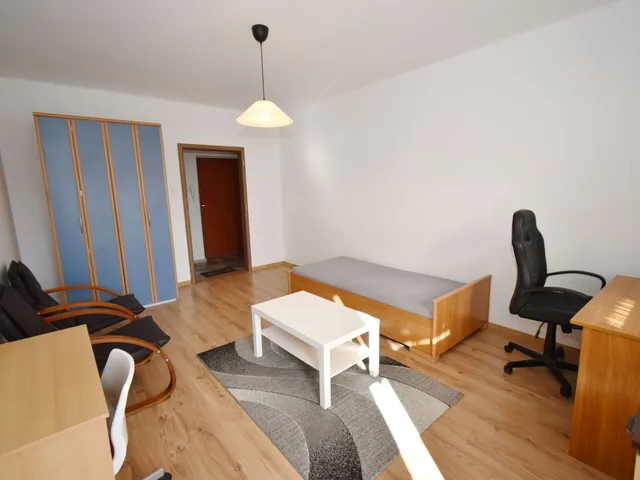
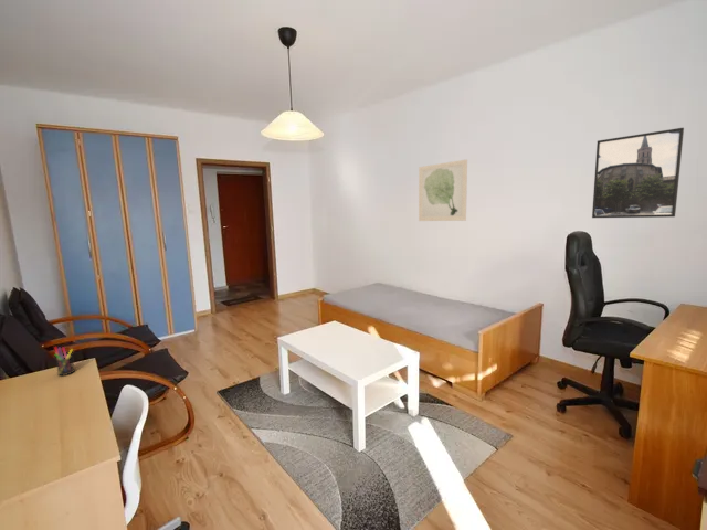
+ pen holder [53,346,76,377]
+ wall art [418,158,468,222]
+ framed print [591,127,685,219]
